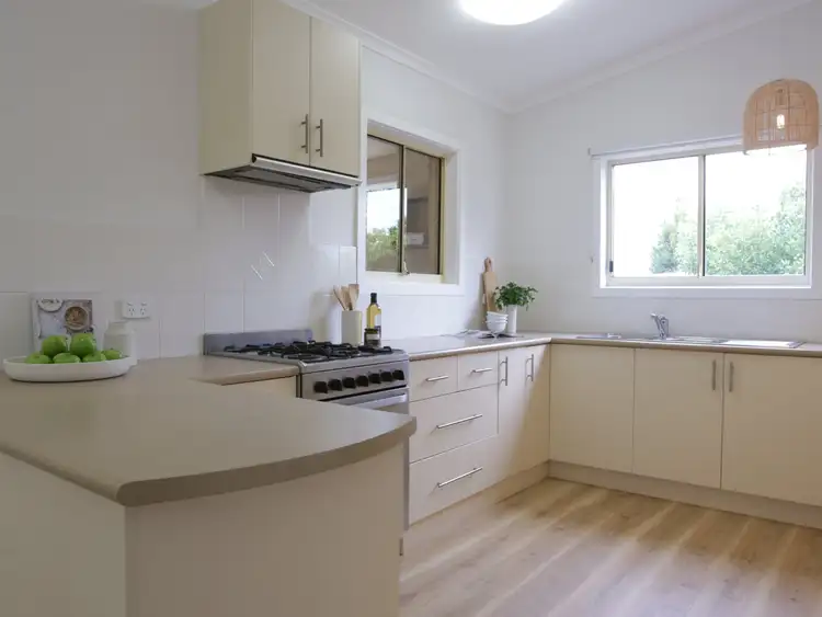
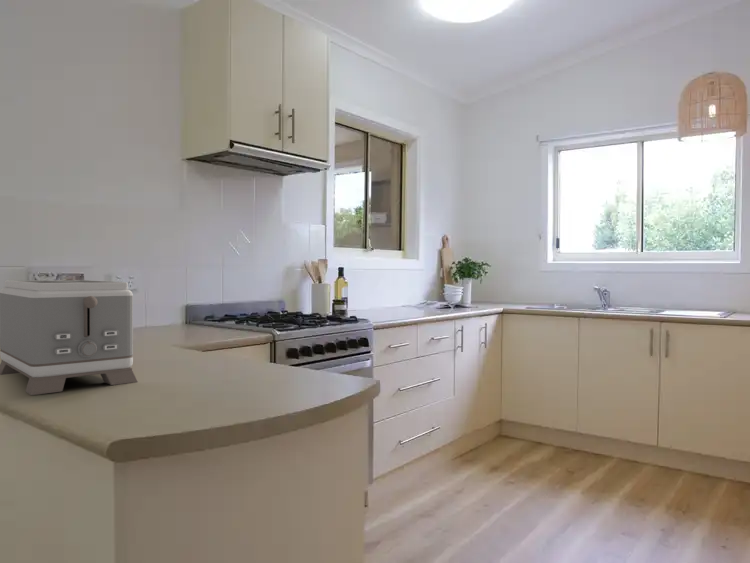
+ toaster [0,279,139,396]
